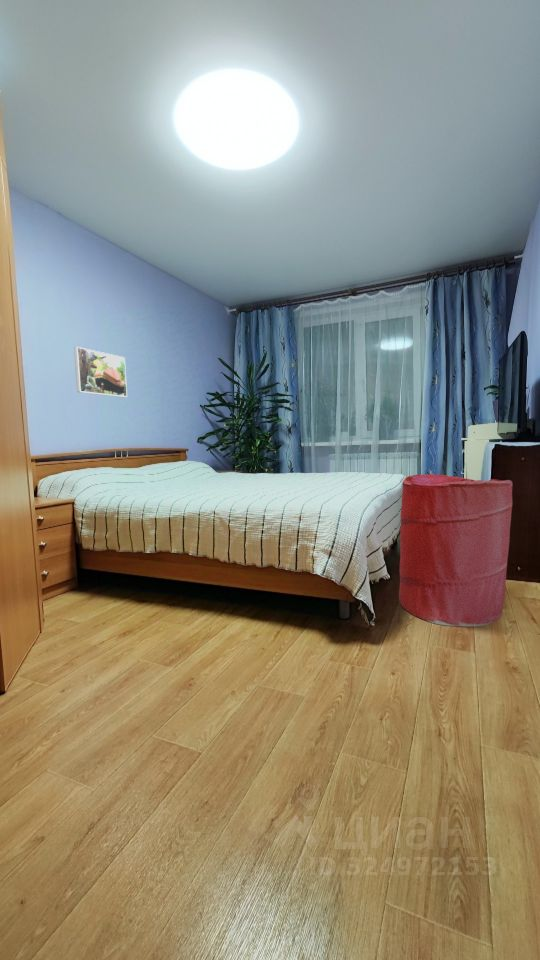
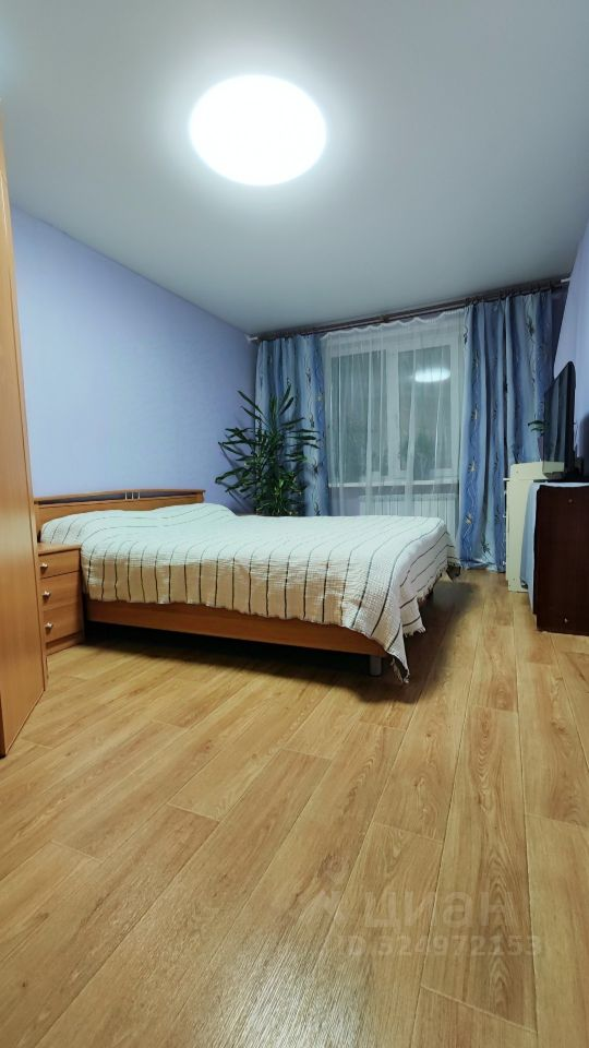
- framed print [73,346,128,398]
- laundry hamper [398,473,513,628]
